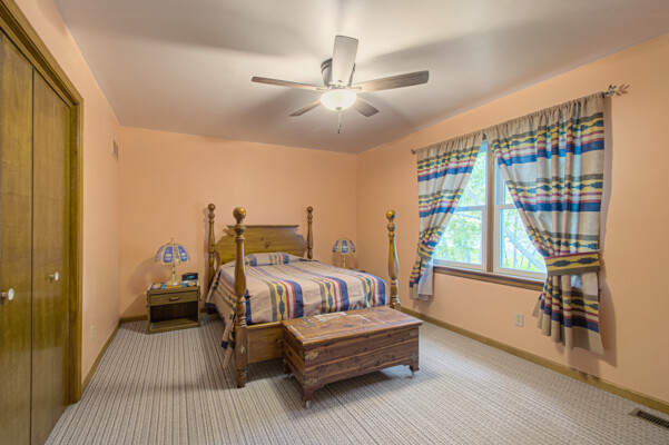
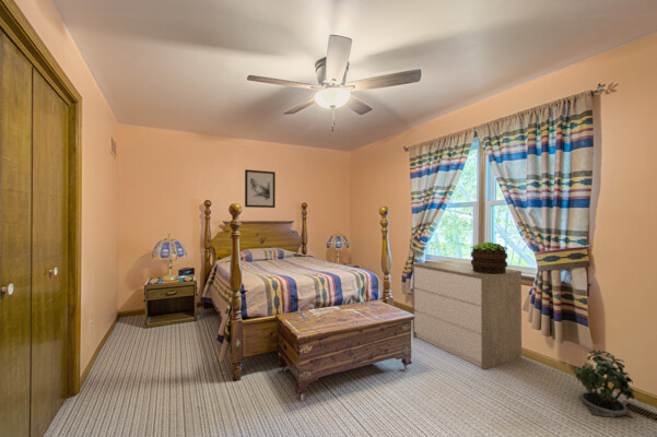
+ dresser [412,260,523,370]
+ wall art [244,168,277,209]
+ potted plant [573,349,636,420]
+ potted plant [470,241,508,274]
